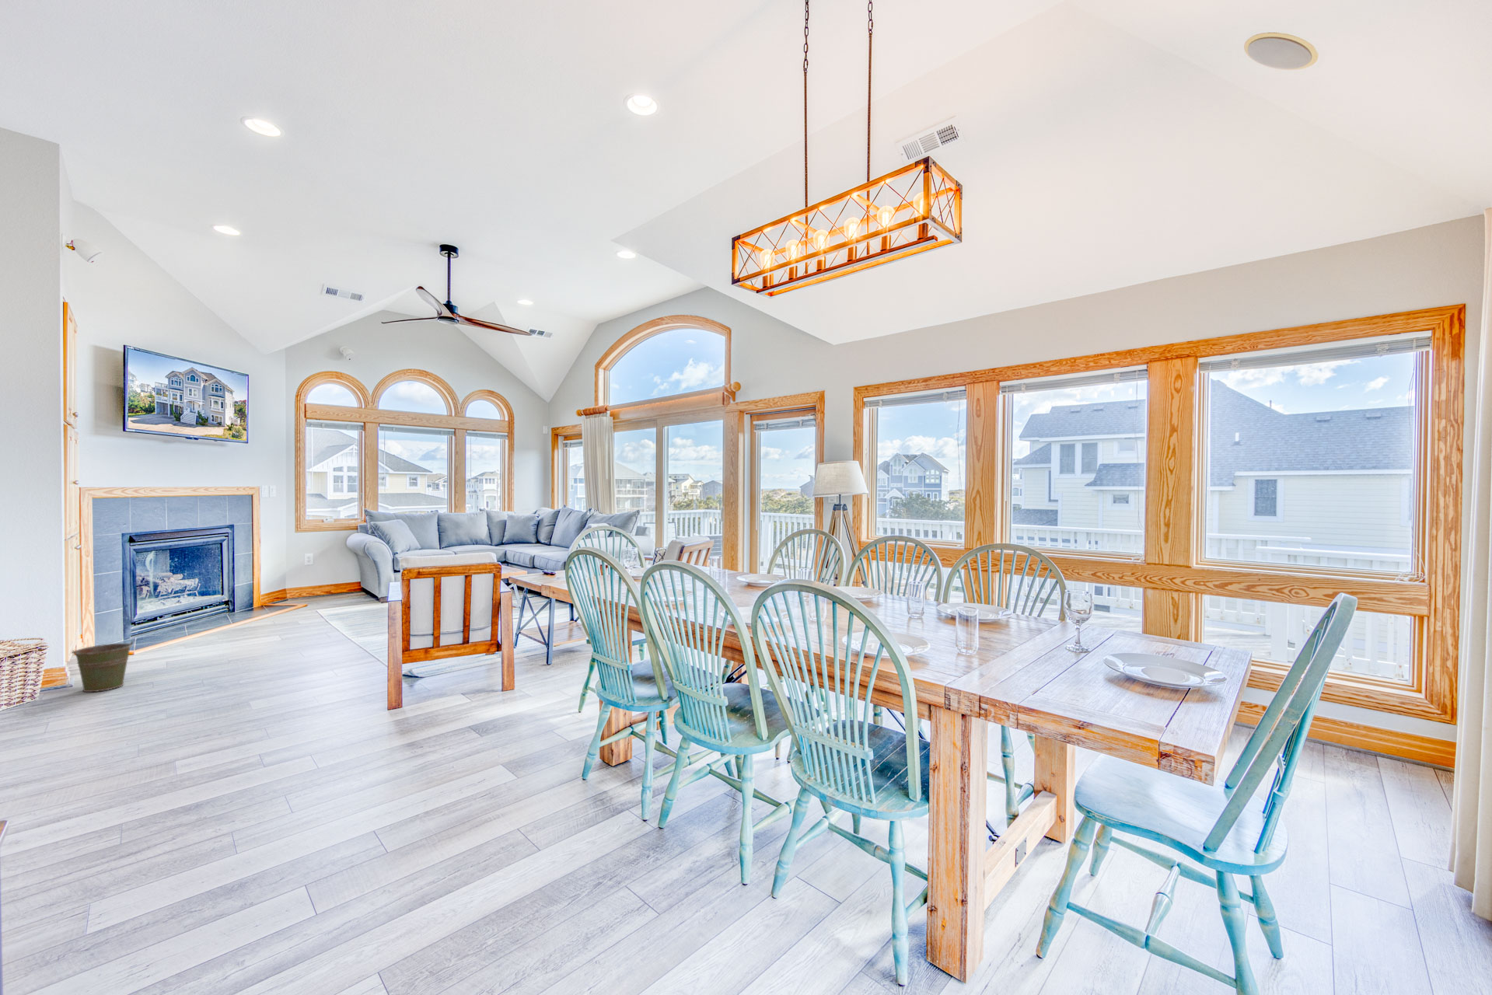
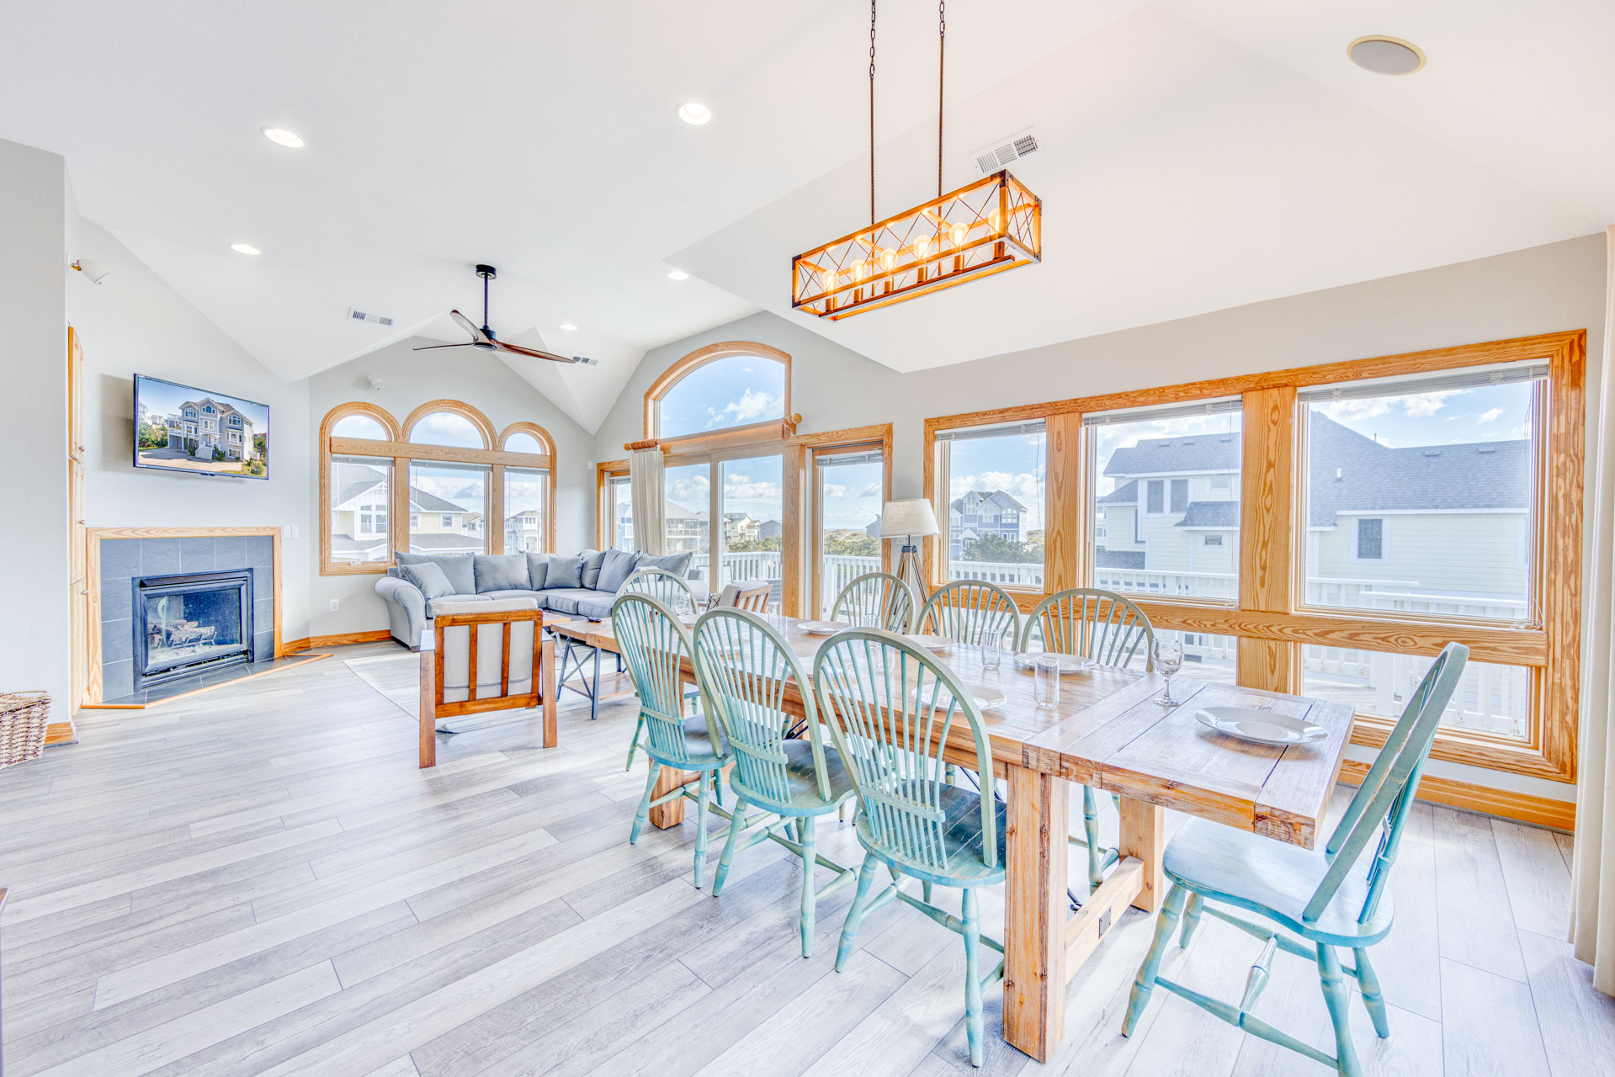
- bucket [71,641,133,693]
